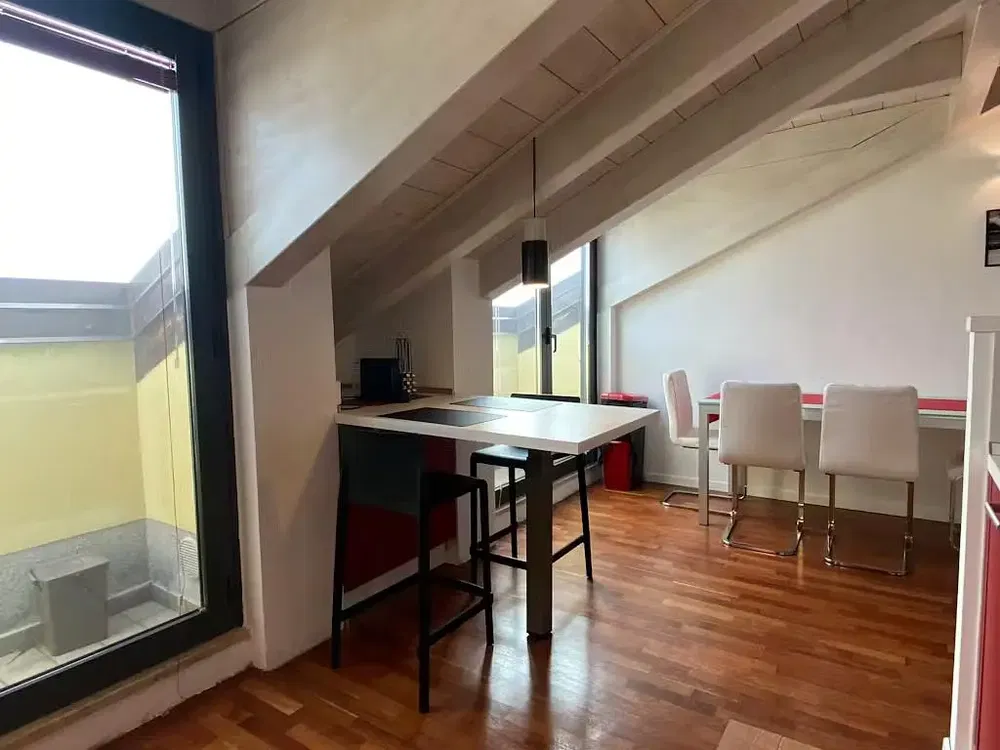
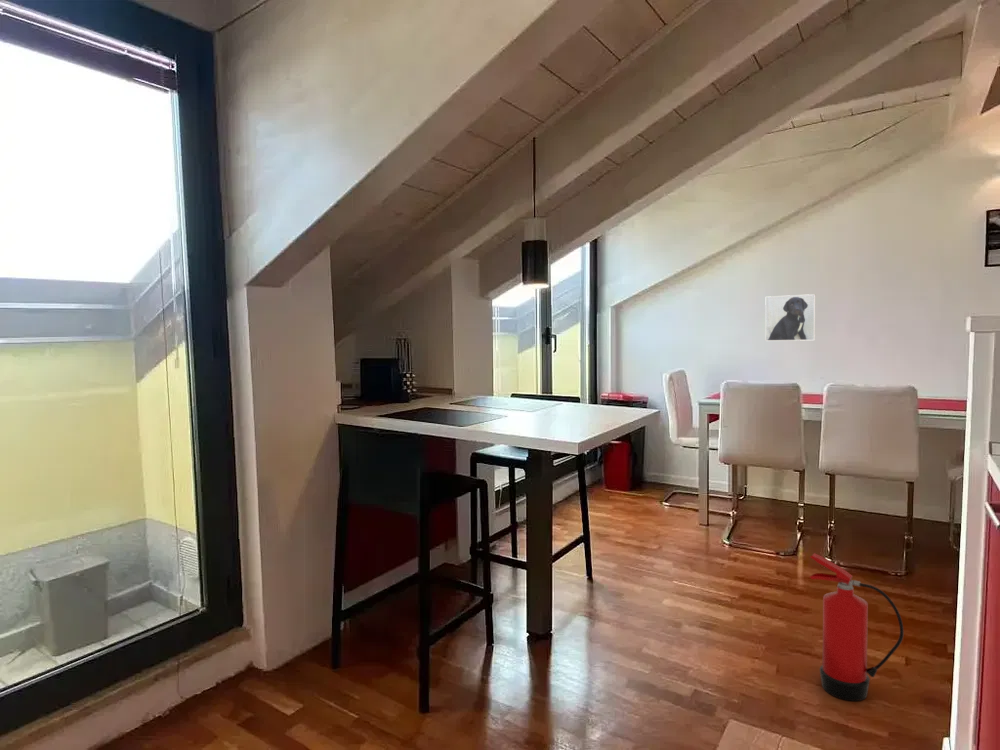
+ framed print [764,293,816,342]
+ fire extinguisher [809,552,905,702]
